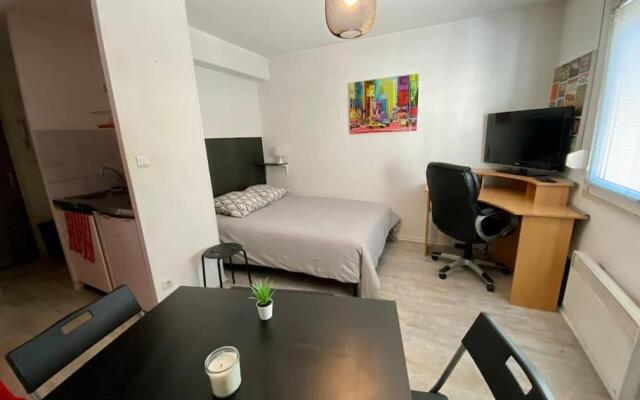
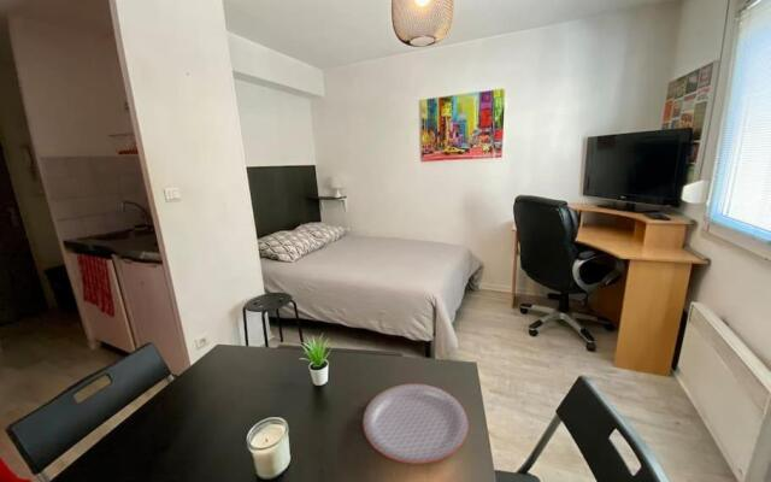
+ plate [361,383,470,465]
